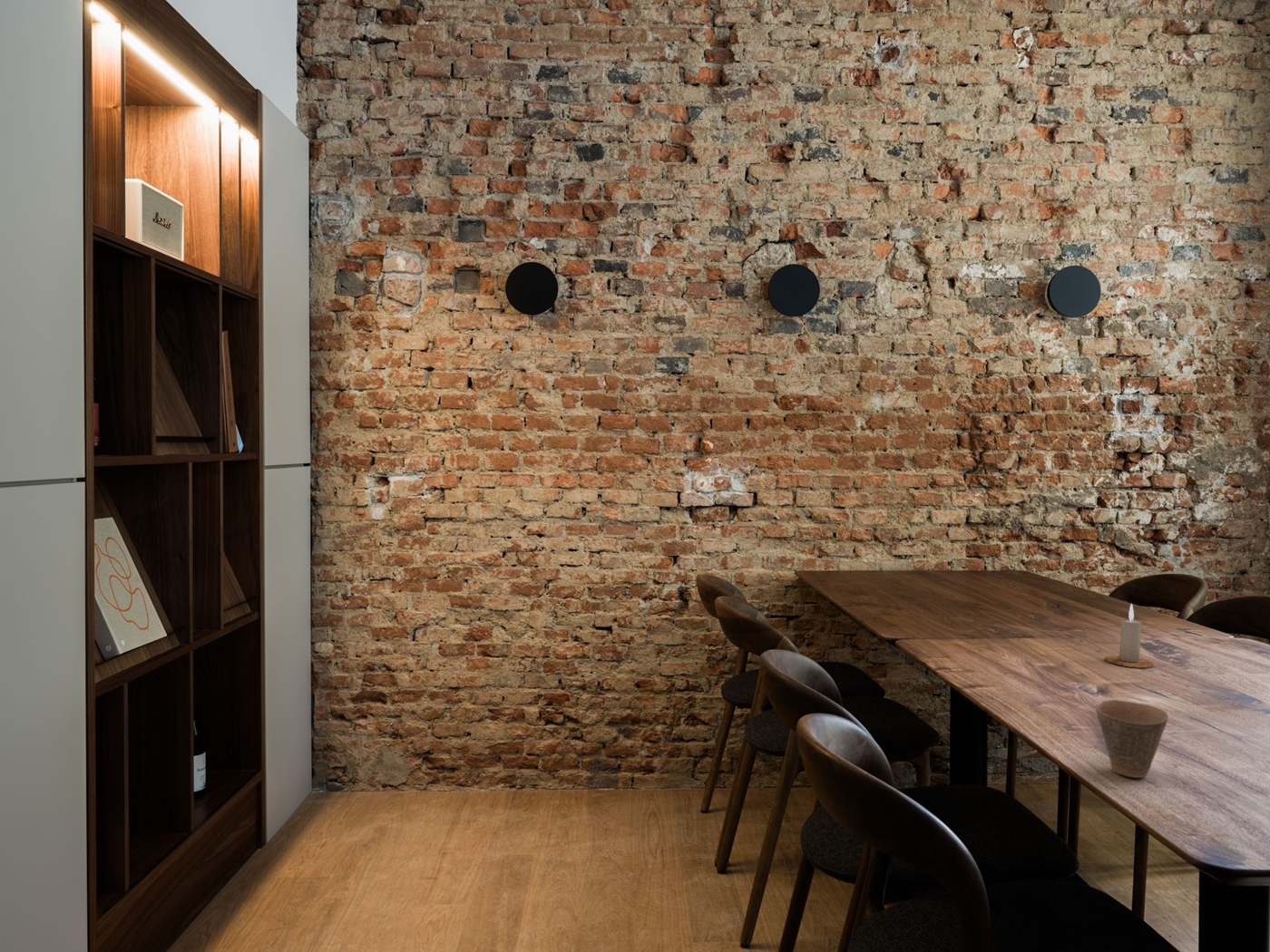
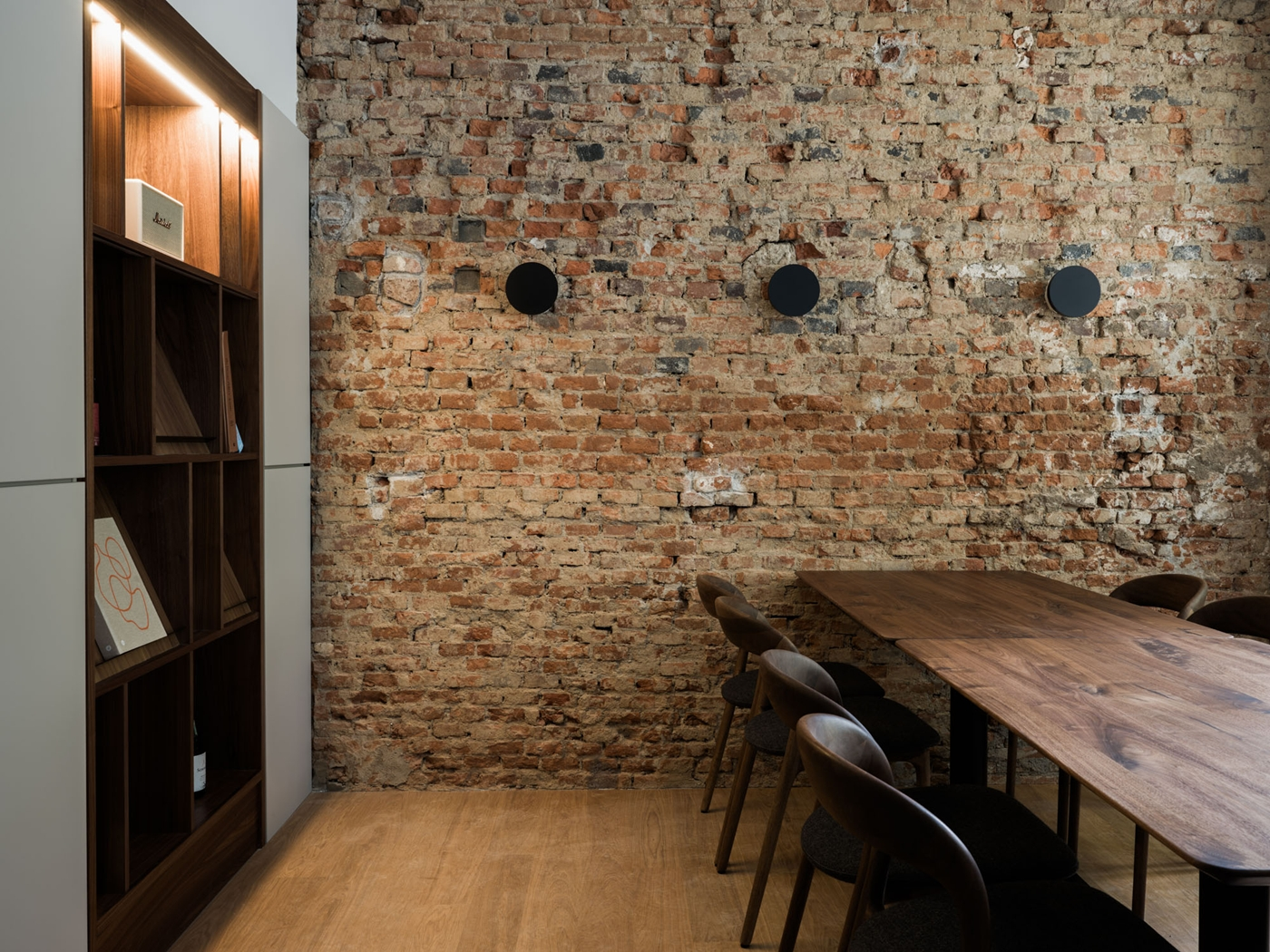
- cup [1095,699,1169,779]
- candle [1104,603,1154,669]
